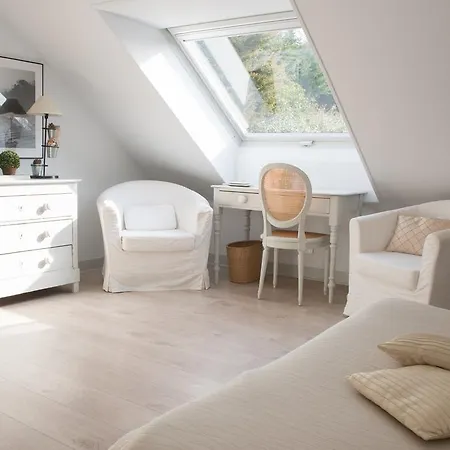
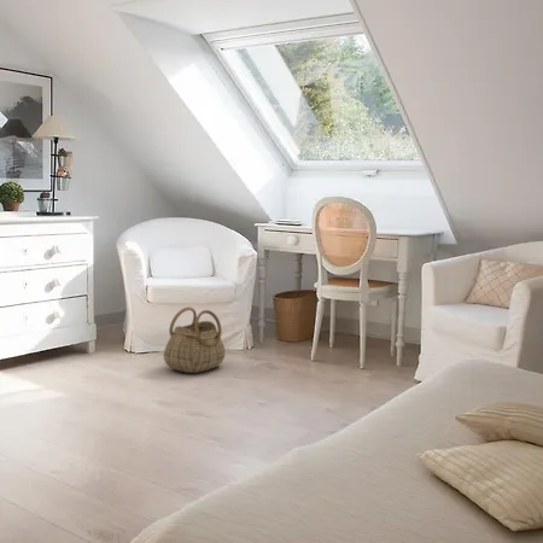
+ basket [163,305,227,374]
